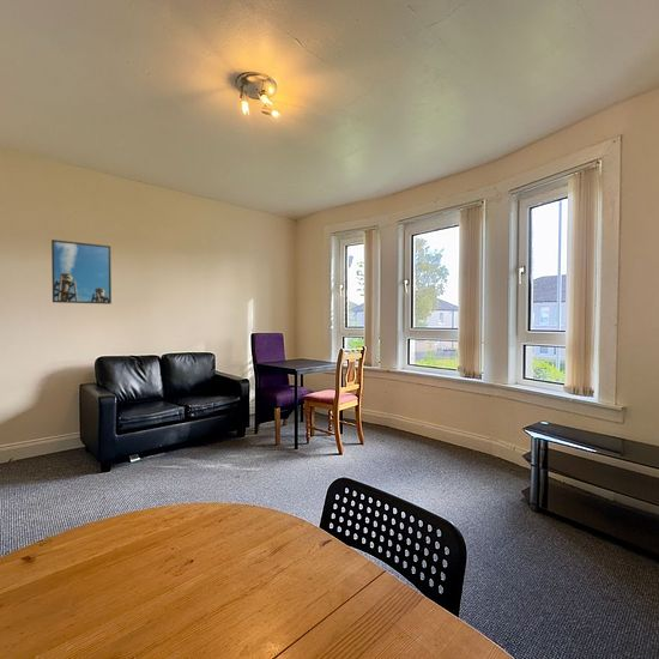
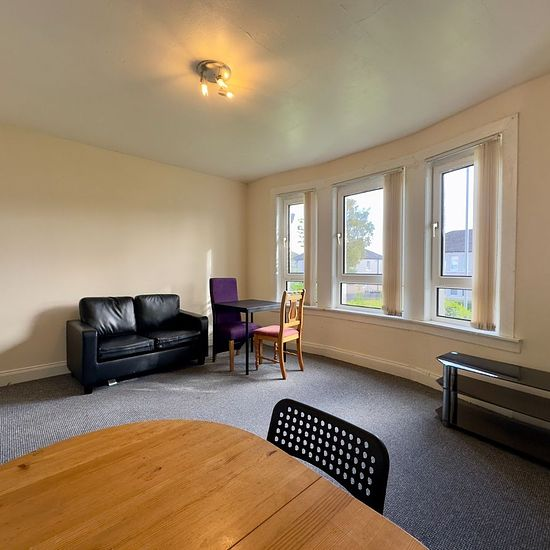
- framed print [50,238,113,306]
